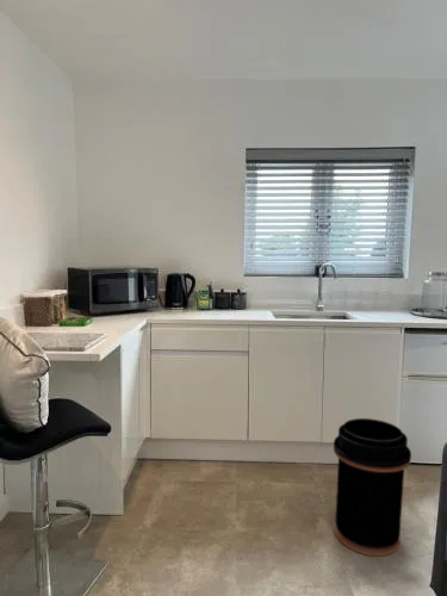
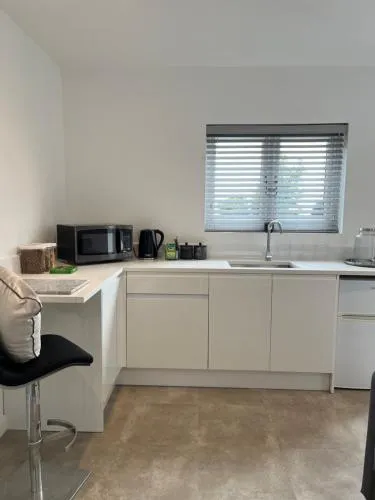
- trash can [333,417,412,557]
